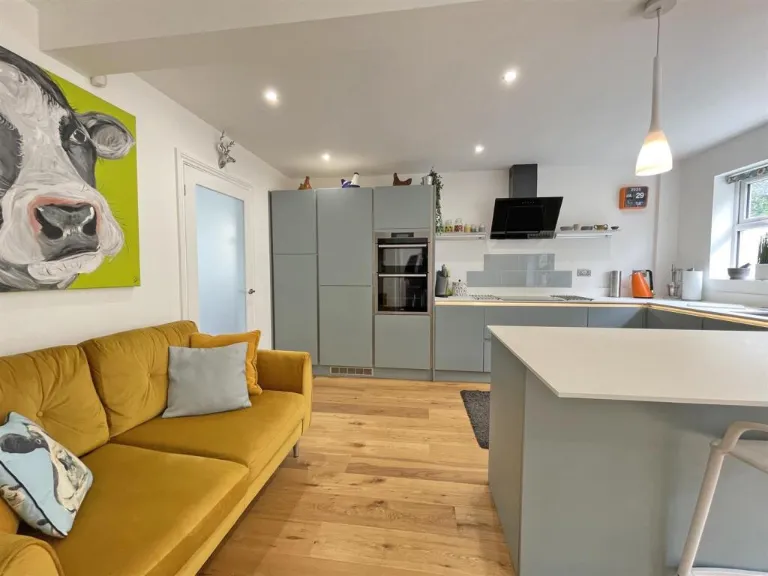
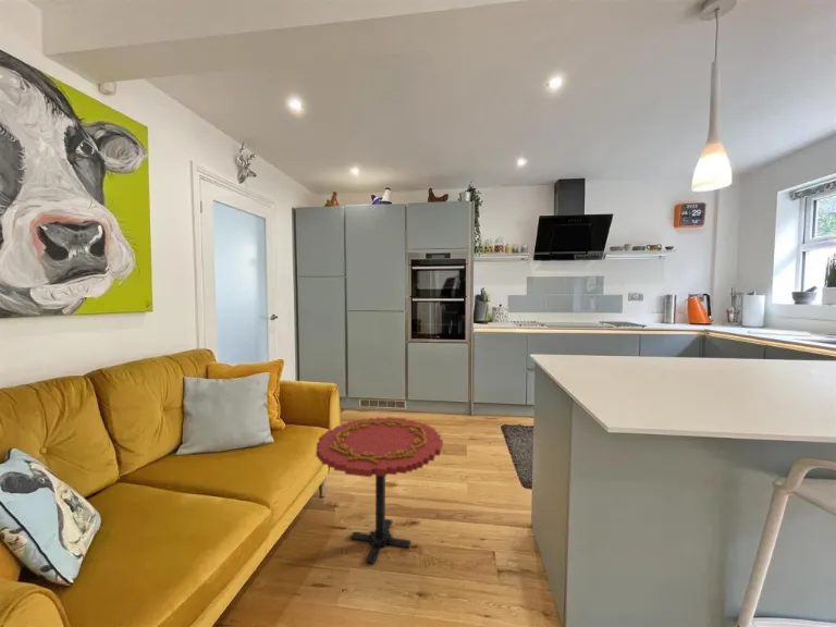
+ side table [315,416,444,565]
